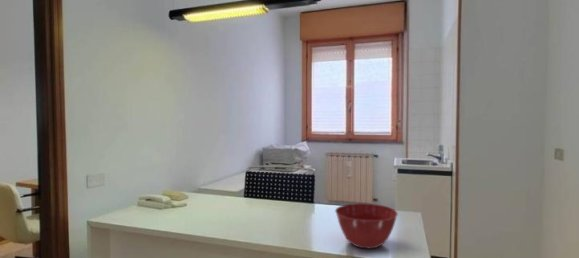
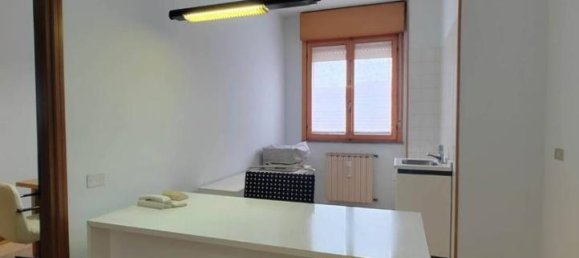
- mixing bowl [334,202,399,250]
